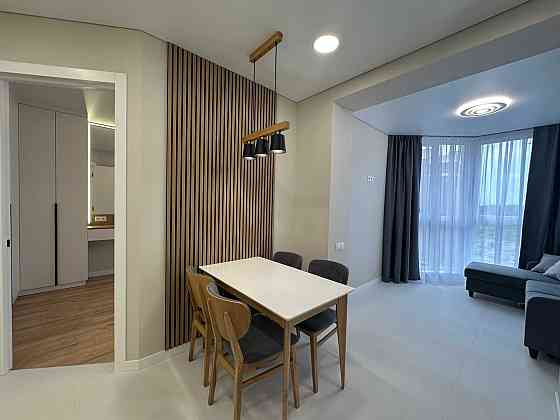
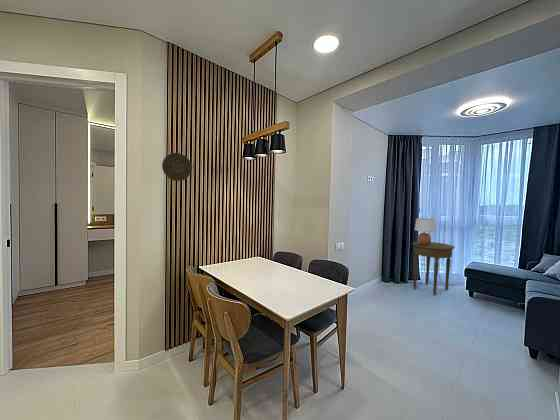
+ side table [412,241,455,296]
+ lamp [414,217,437,246]
+ decorative plate [161,152,193,182]
